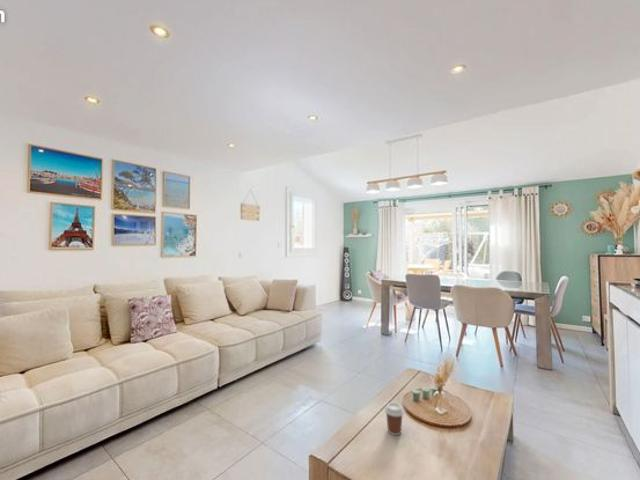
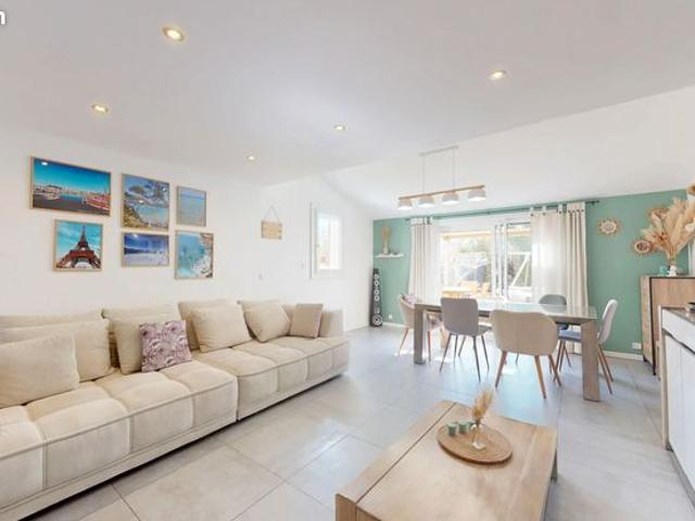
- coffee cup [384,401,405,436]
